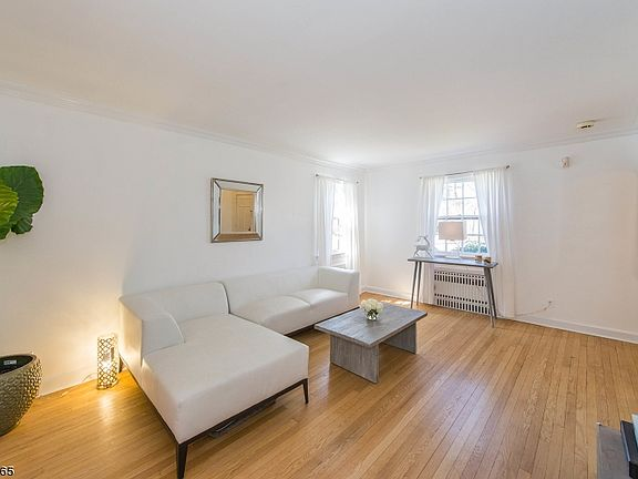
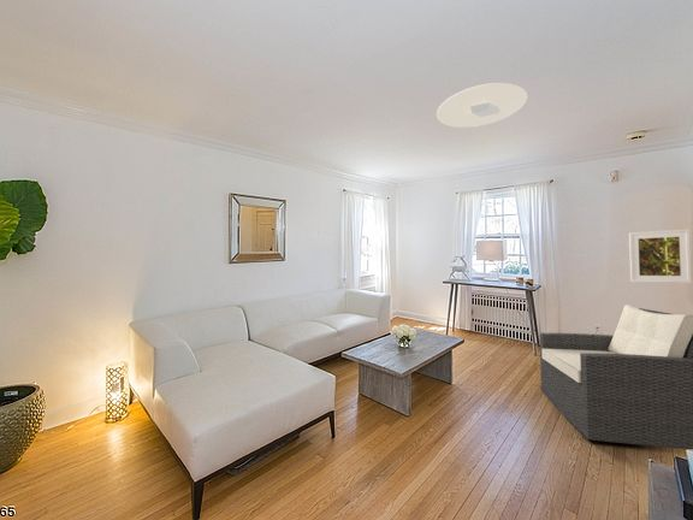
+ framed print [628,228,693,284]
+ ceiling light [436,82,528,129]
+ armchair [539,303,693,450]
